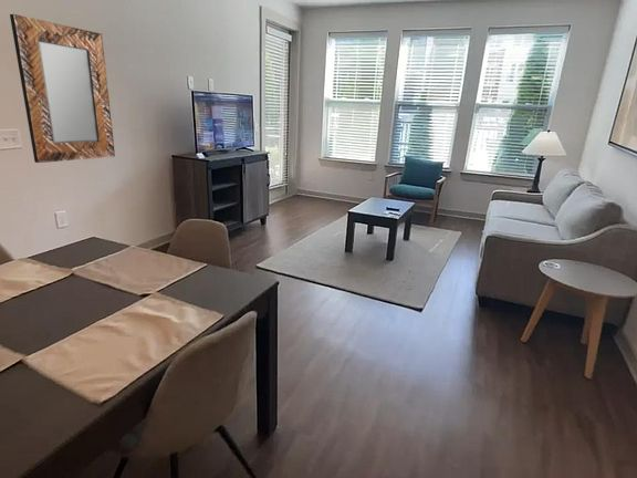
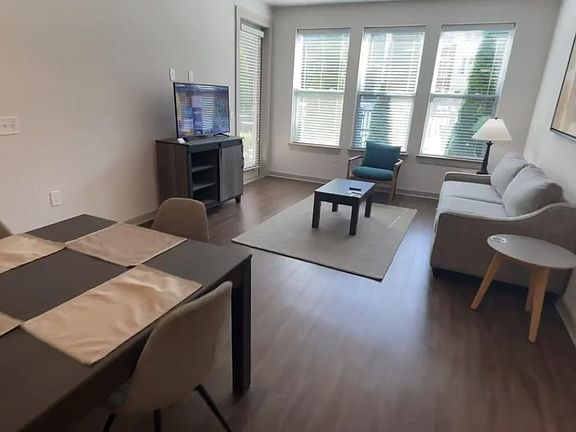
- home mirror [9,13,116,164]
